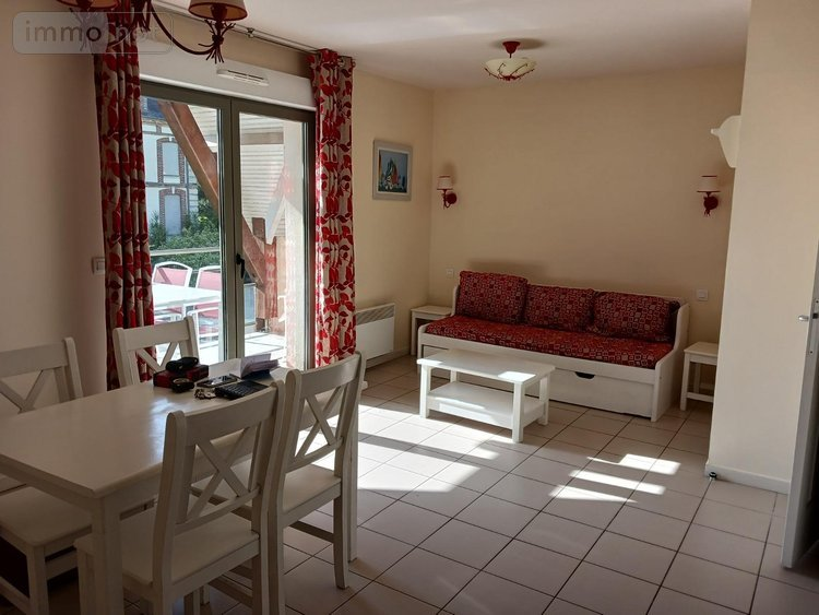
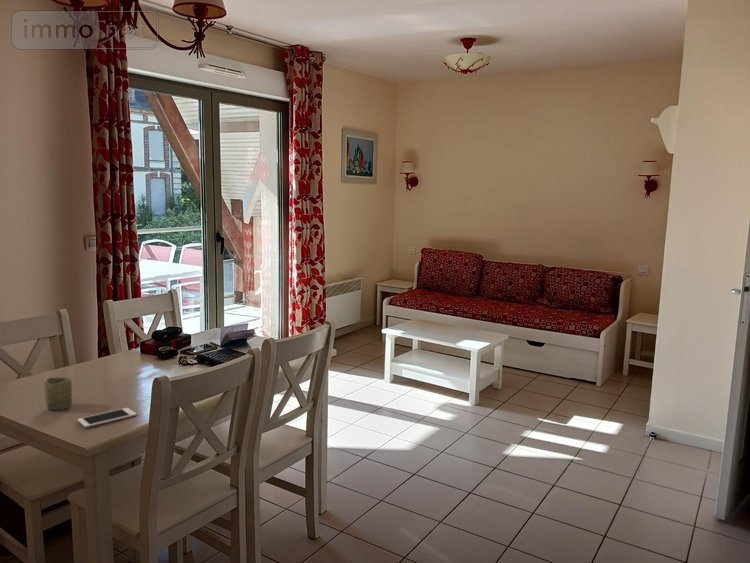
+ cup [43,376,73,410]
+ cell phone [77,407,137,428]
